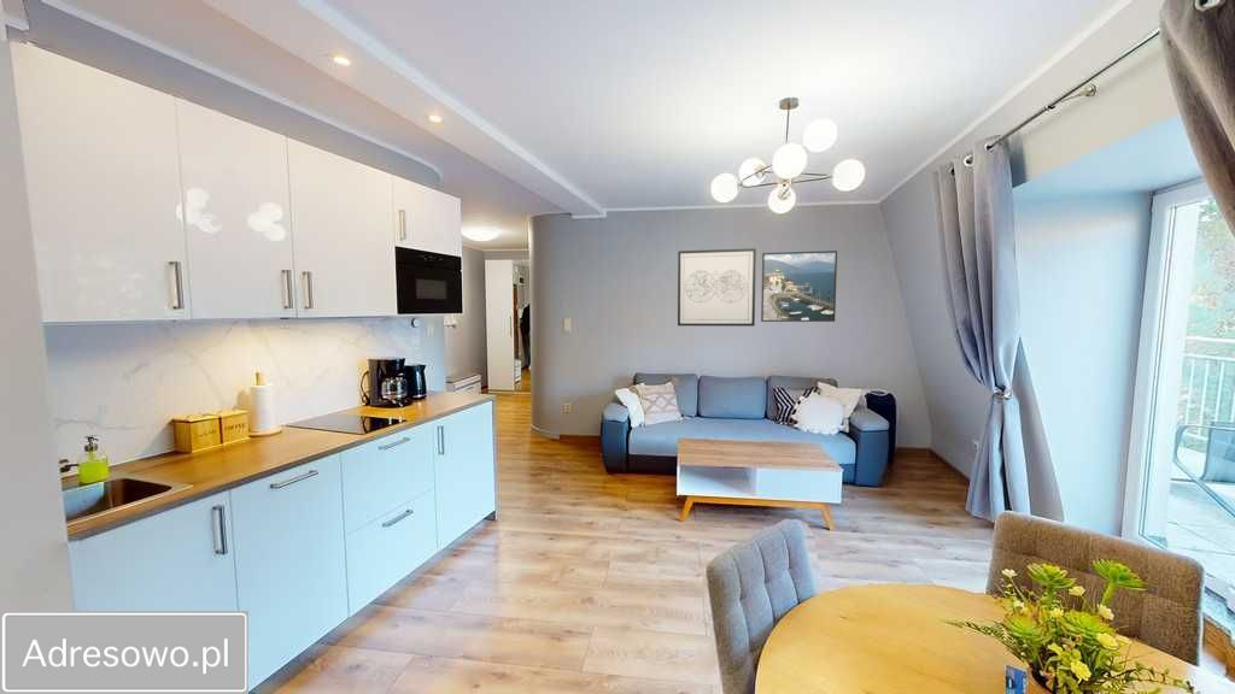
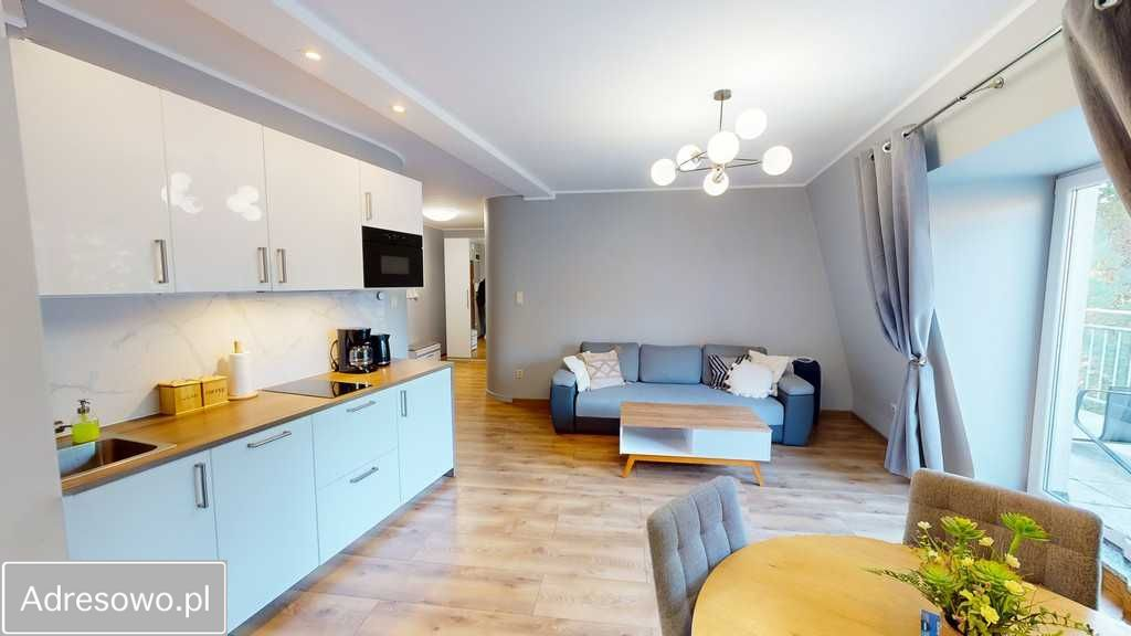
- wall art [677,247,757,328]
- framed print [760,249,838,323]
